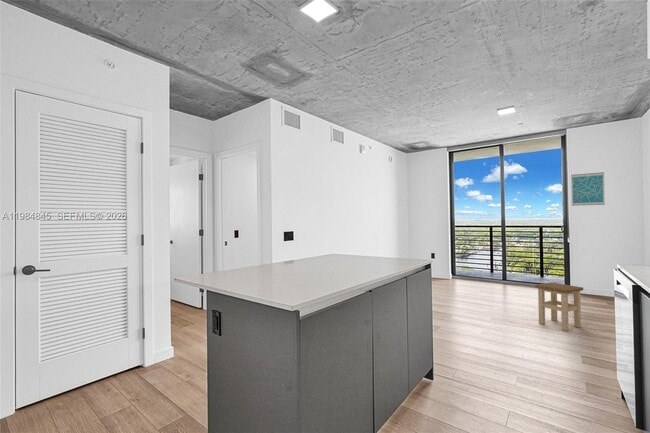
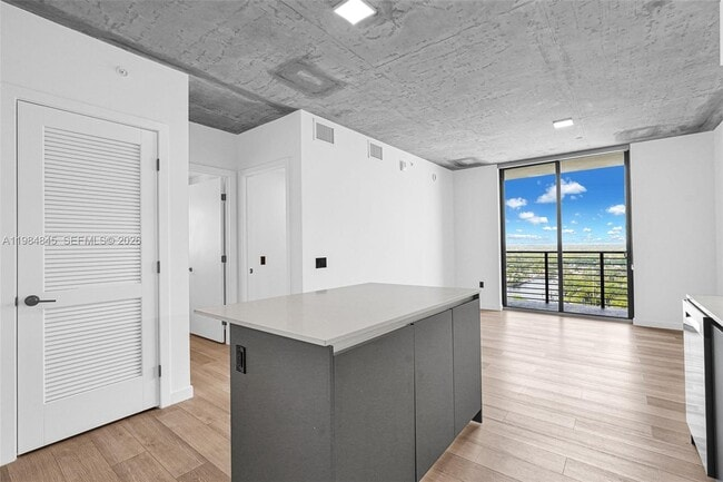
- wall art [570,171,606,207]
- stool [534,281,584,332]
